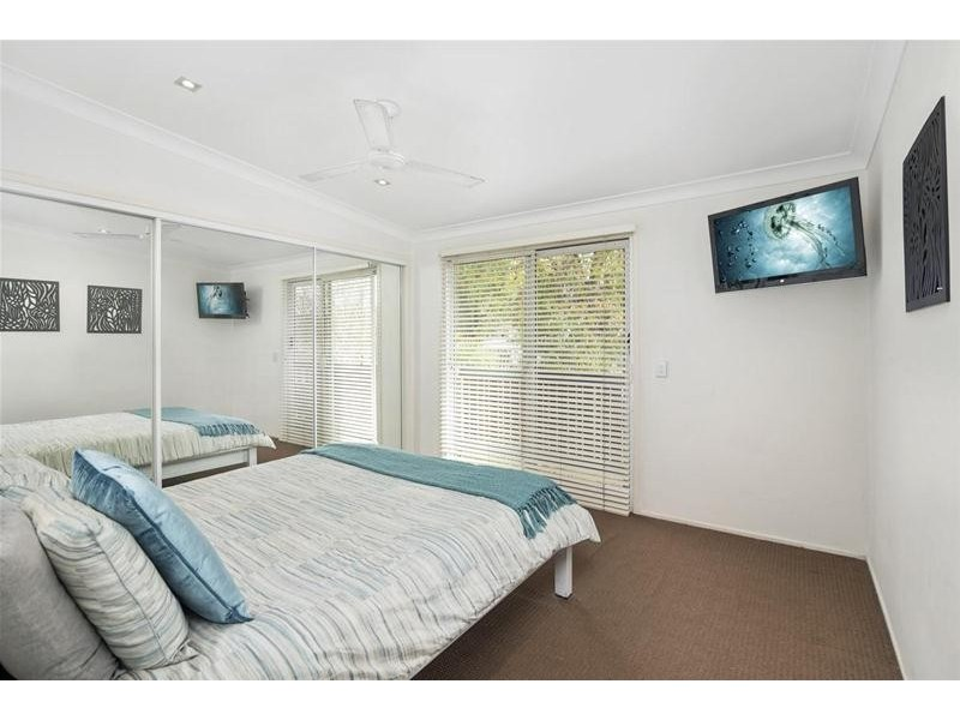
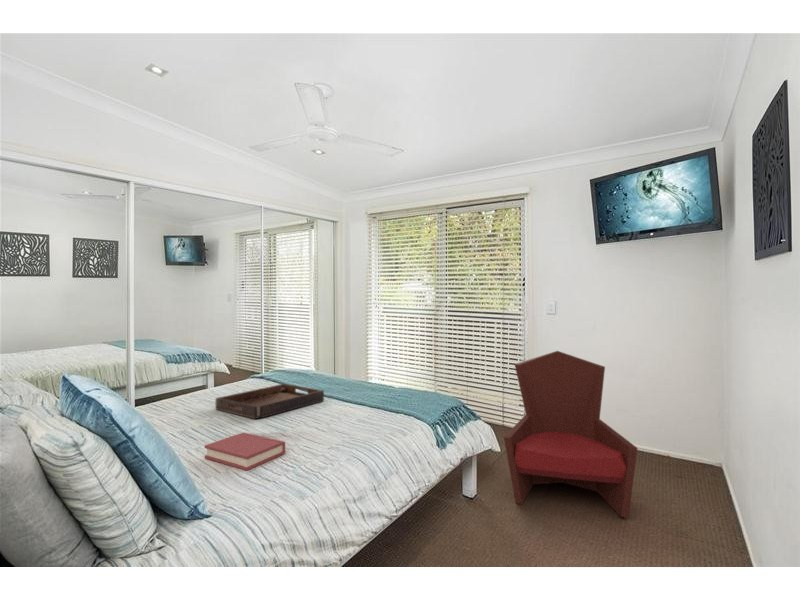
+ hardback book [204,432,286,471]
+ armchair [503,350,638,519]
+ serving tray [214,383,325,420]
